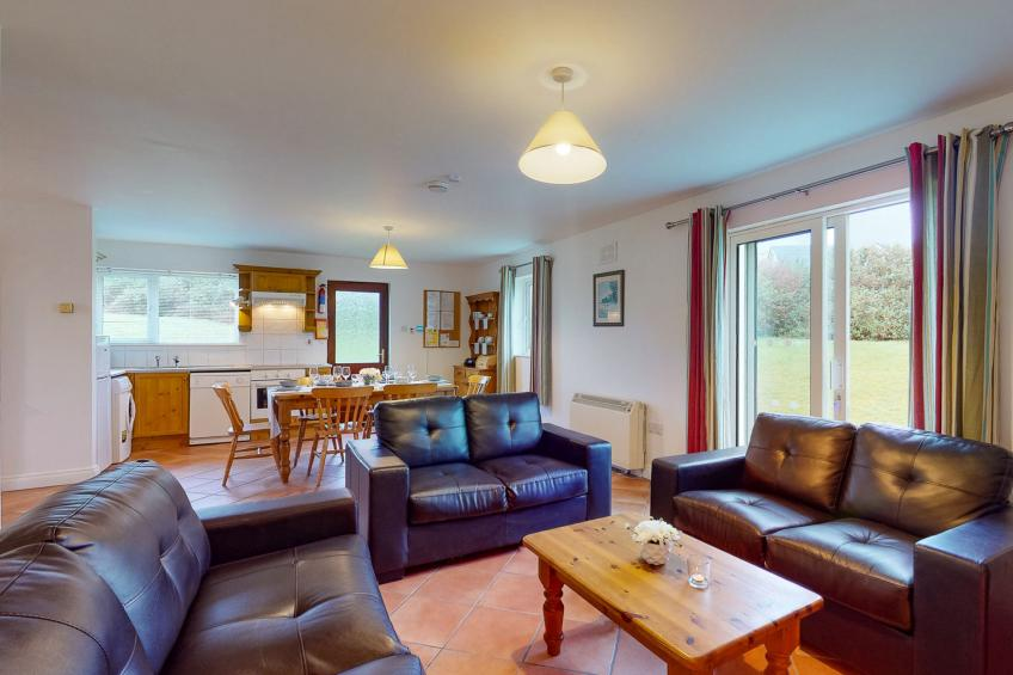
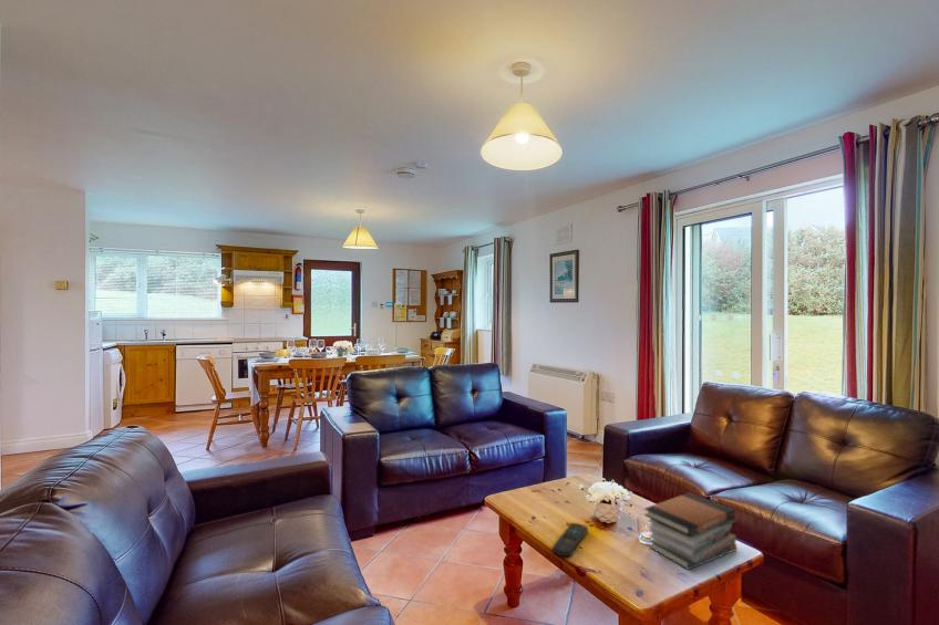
+ book stack [643,491,739,571]
+ remote control [551,522,589,558]
